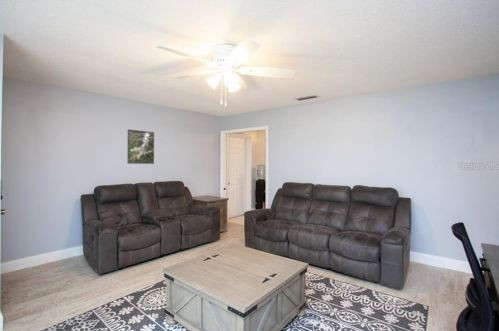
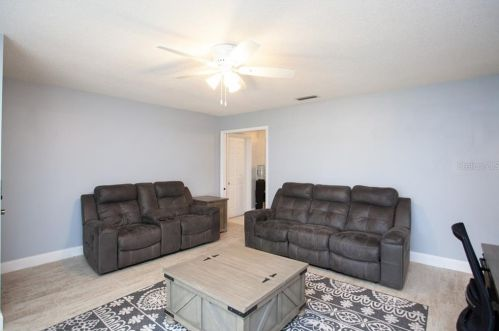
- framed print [127,128,155,165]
